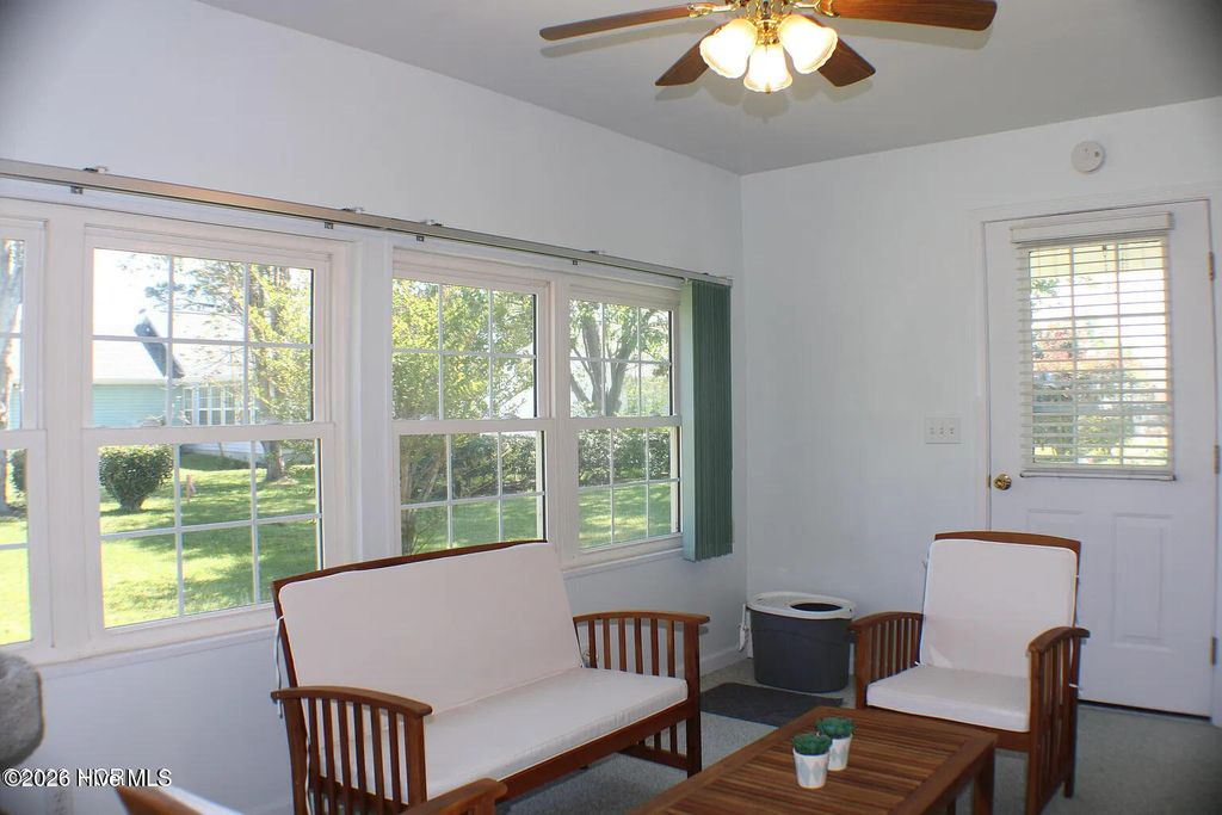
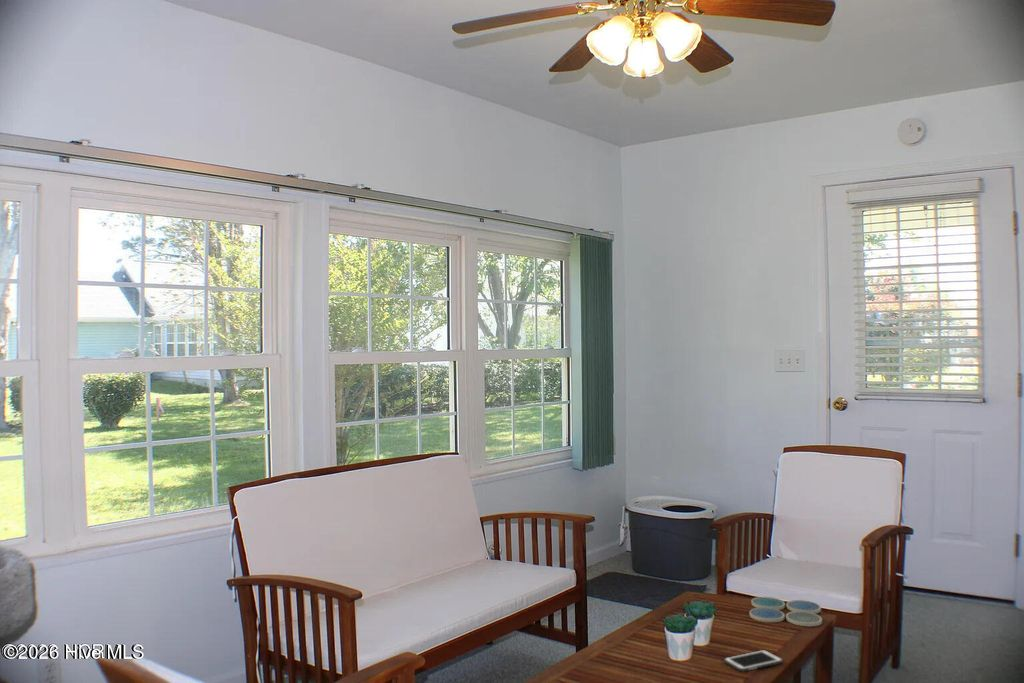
+ drink coaster [749,596,823,627]
+ cell phone [723,649,784,673]
